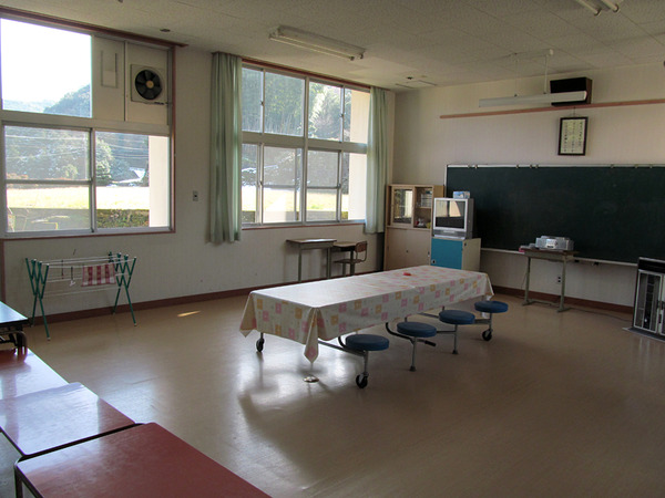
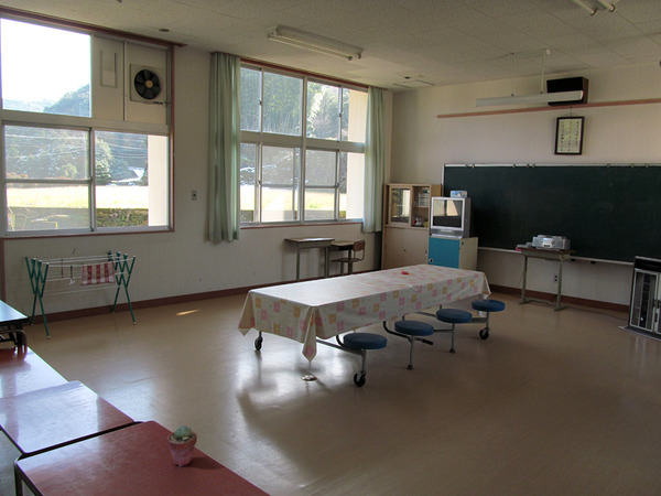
+ potted succulent [166,424,198,467]
